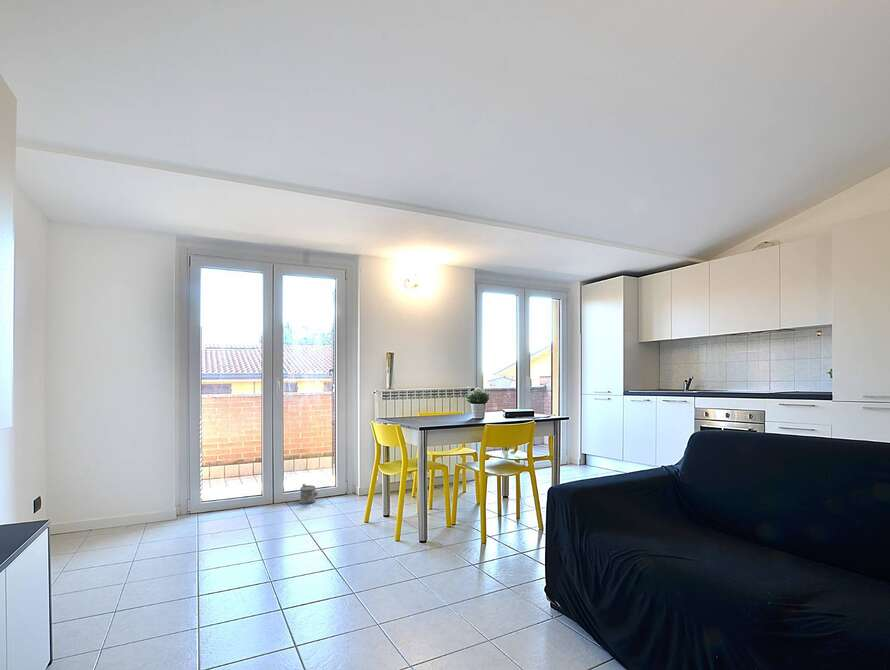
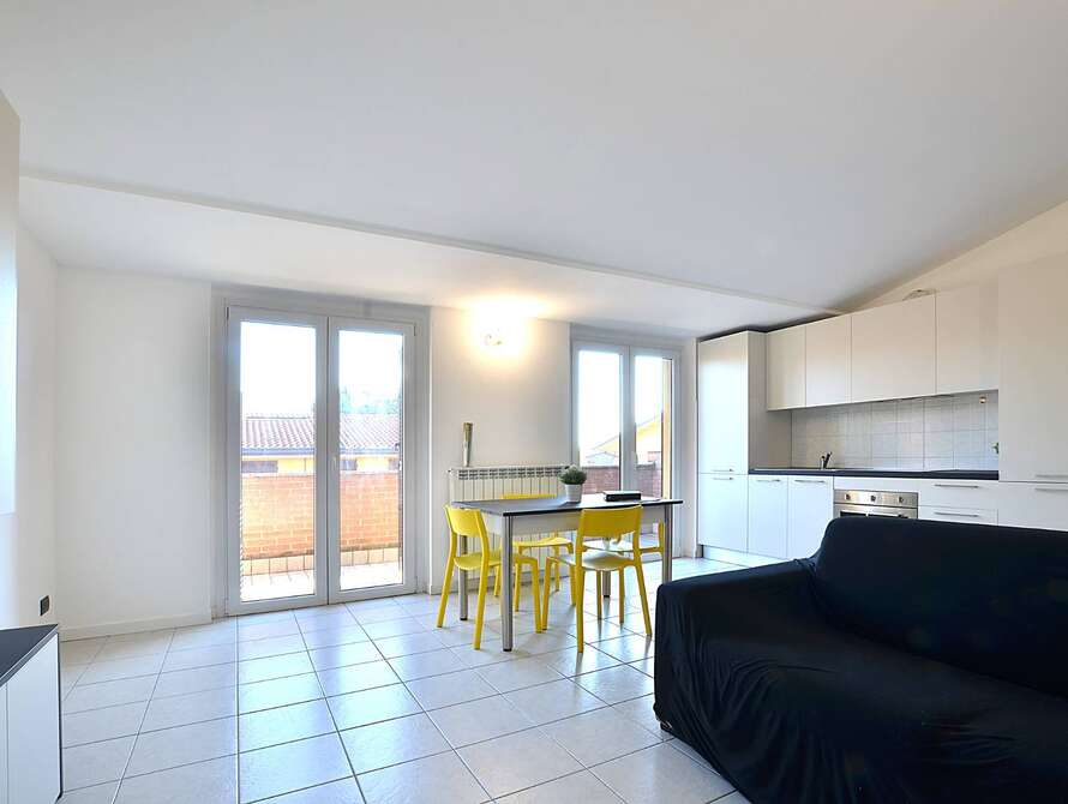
- watering can [299,483,319,505]
